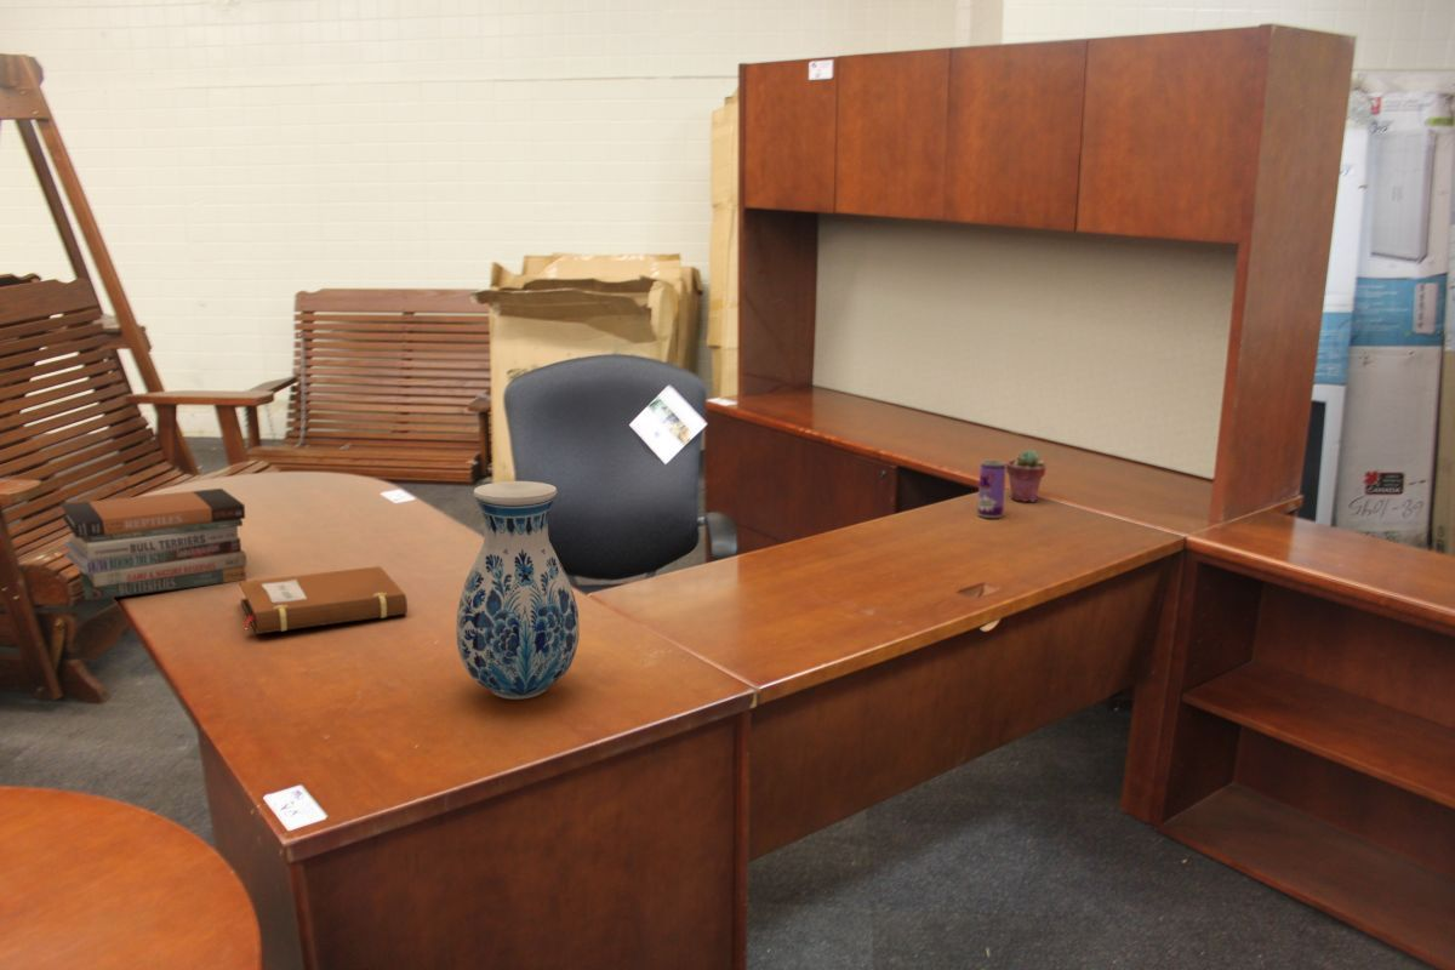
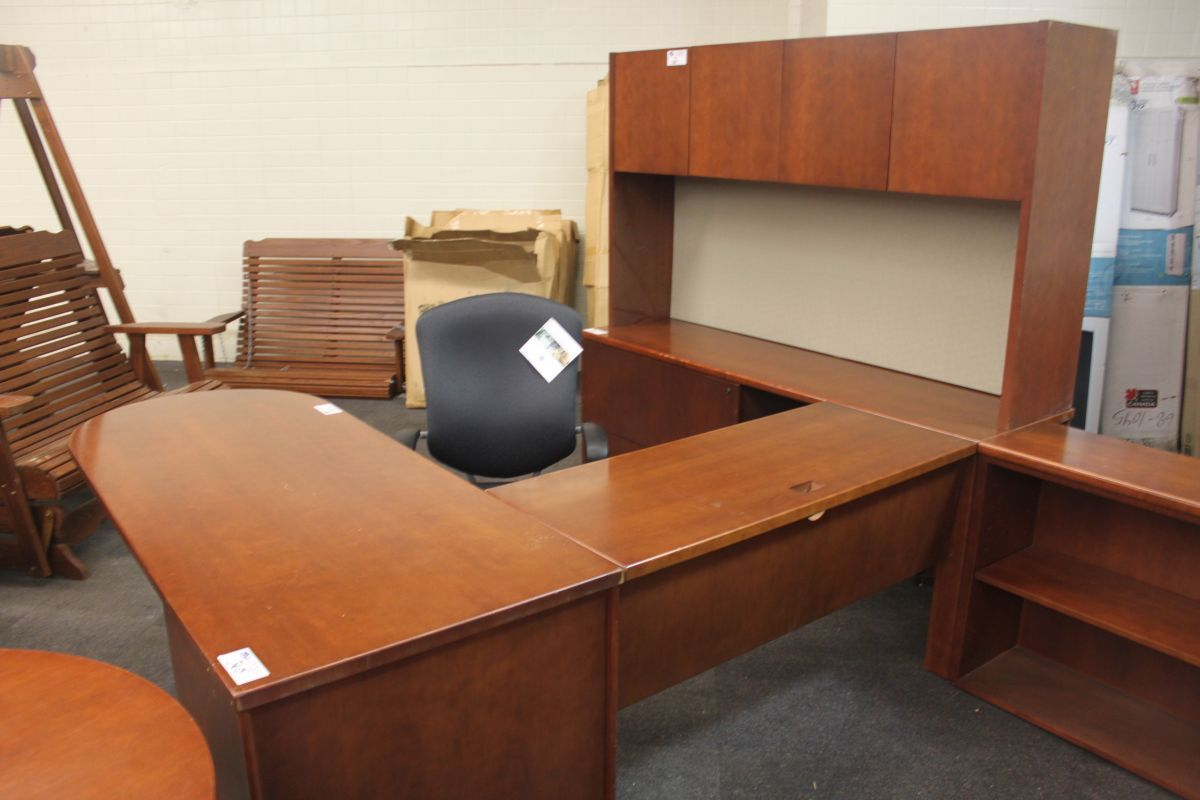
- beverage can [976,460,1008,519]
- book stack [61,487,249,601]
- vase [456,480,581,701]
- potted succulent [1005,447,1048,503]
- notebook [239,565,409,635]
